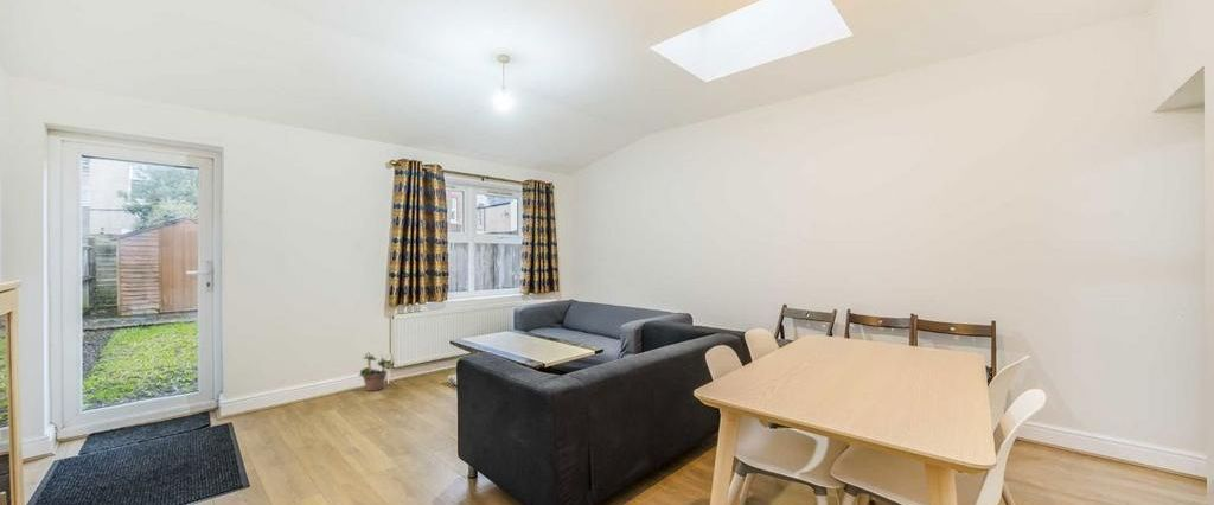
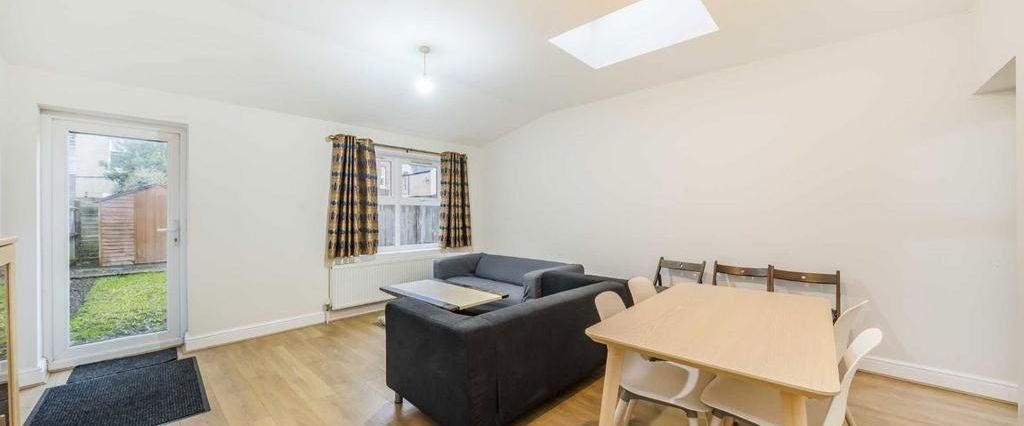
- potted plant [358,349,392,392]
